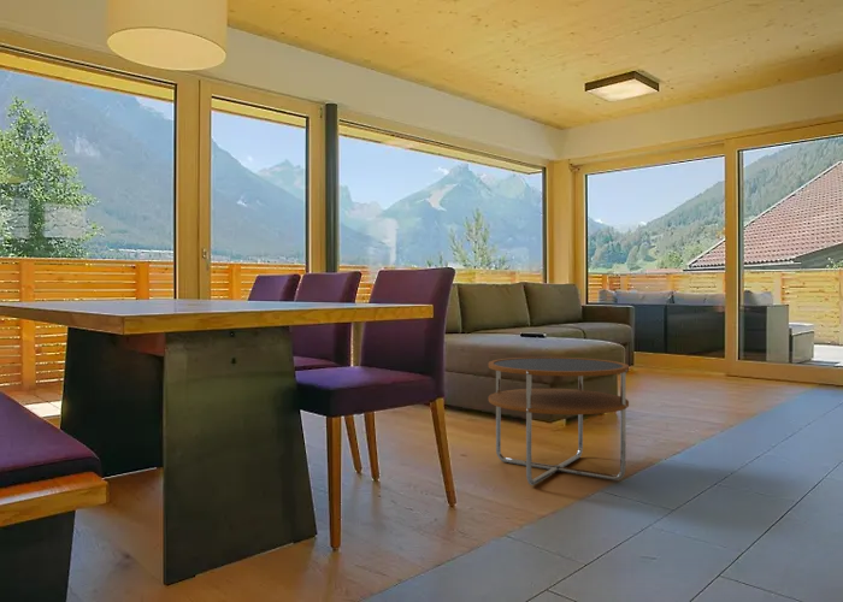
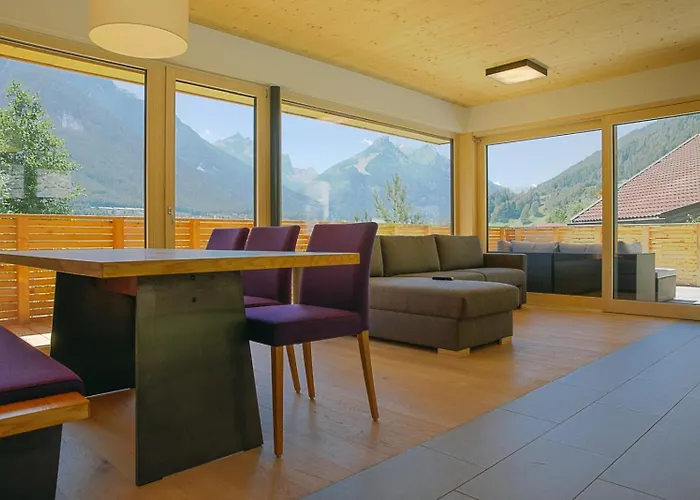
- side table [488,356,630,486]
